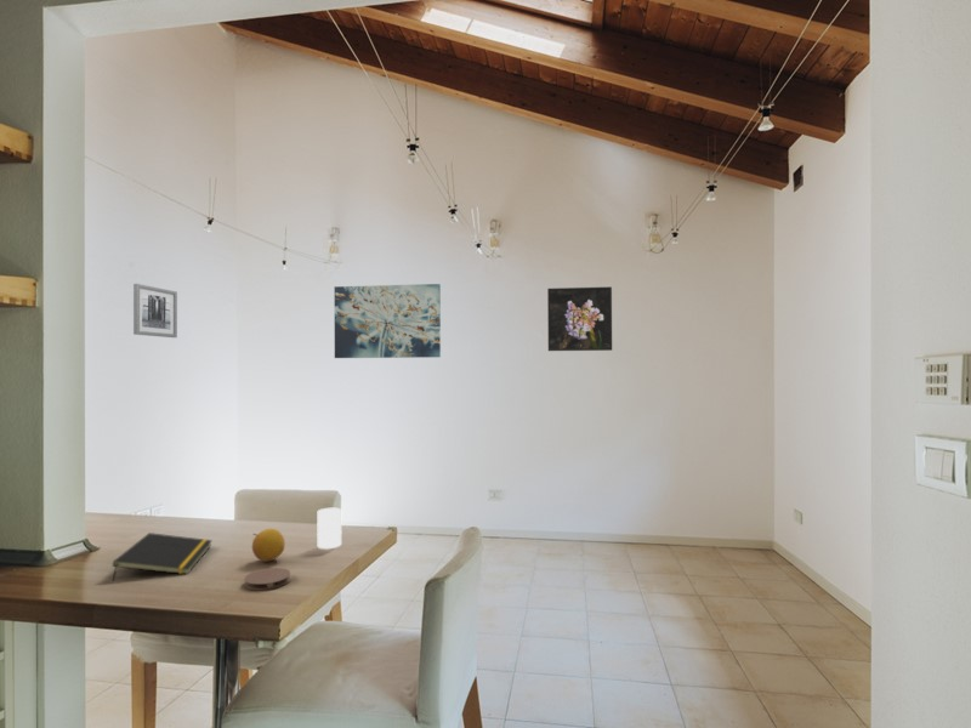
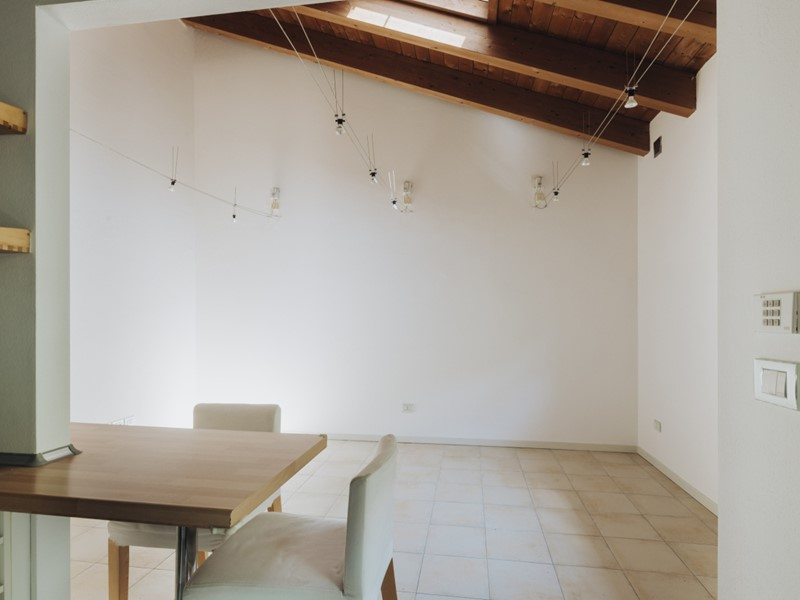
- wall art [334,283,442,359]
- wall art [132,283,178,339]
- notepad [112,531,214,582]
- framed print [546,285,613,352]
- coaster [243,567,291,591]
- fruit [251,528,286,563]
- cup [316,507,343,550]
